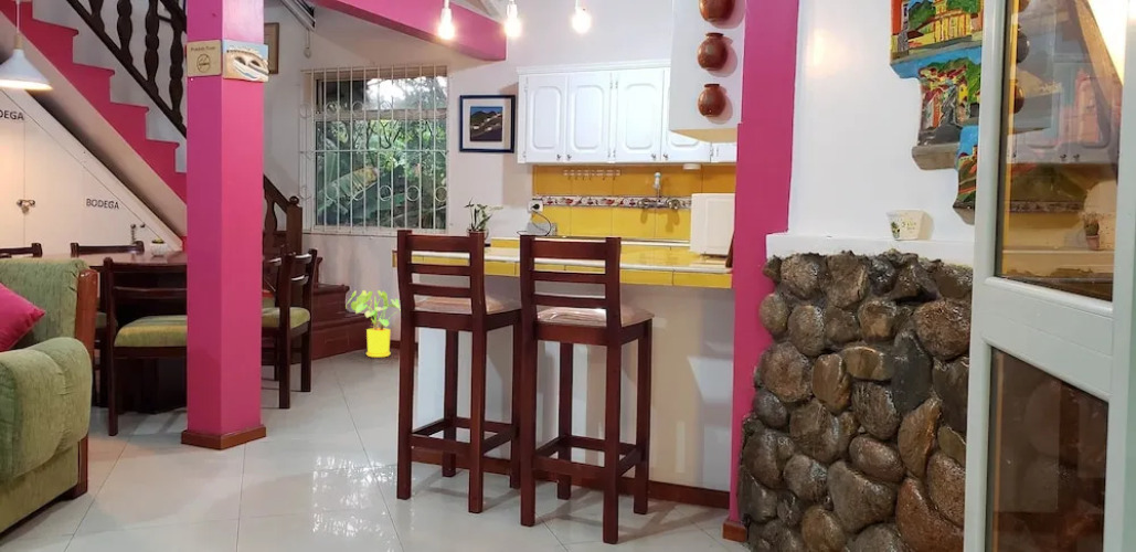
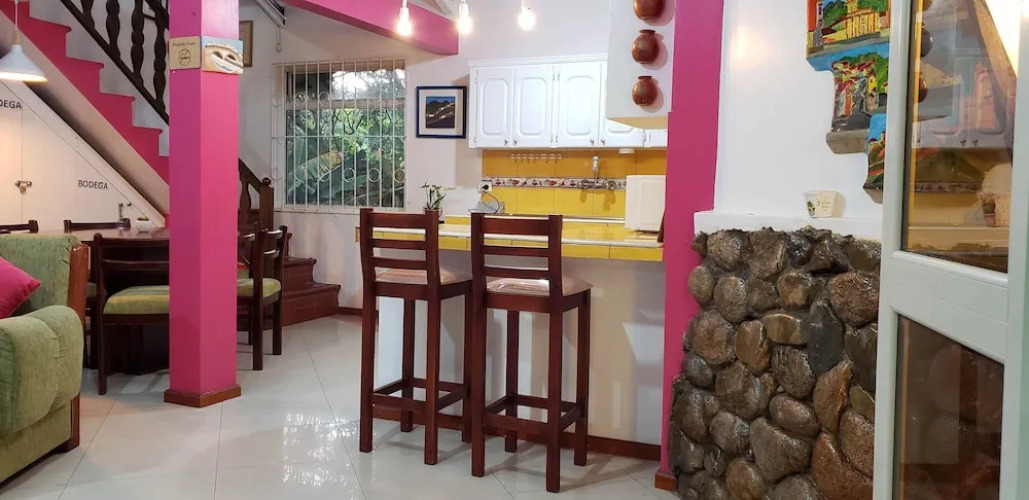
- house plant [344,289,401,358]
